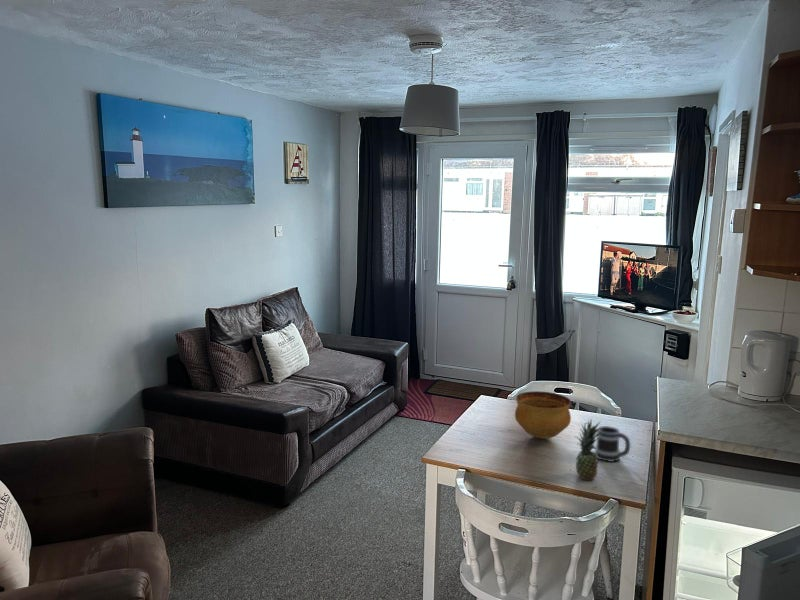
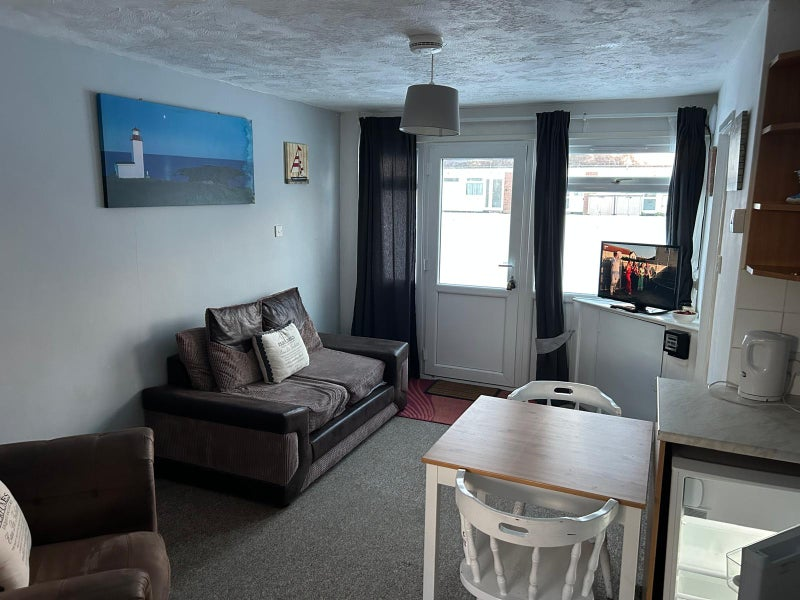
- mug [593,425,631,463]
- fruit [575,419,602,481]
- bowl [514,390,572,440]
